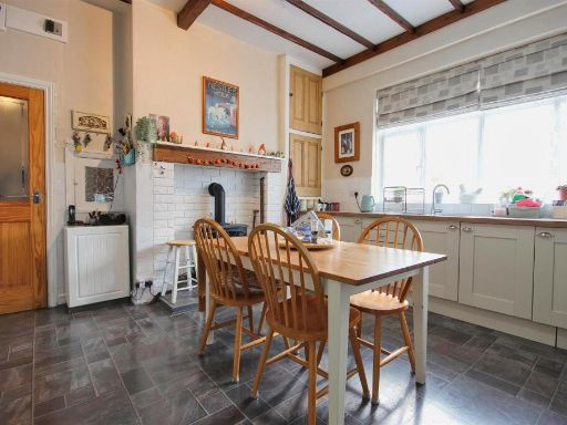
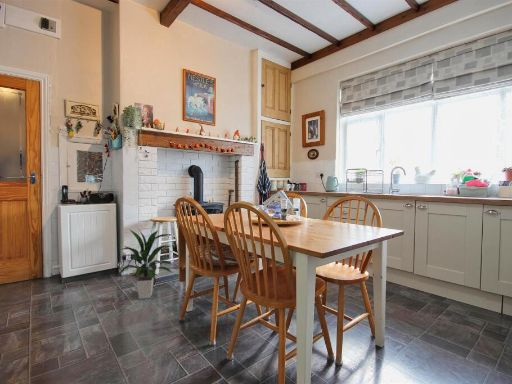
+ indoor plant [116,229,173,300]
